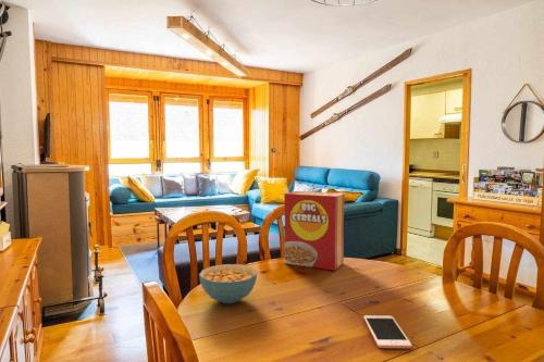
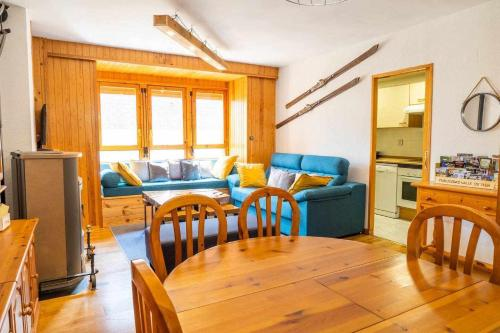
- cereal bowl [198,263,259,304]
- cell phone [362,314,413,349]
- cereal box [283,190,345,272]
